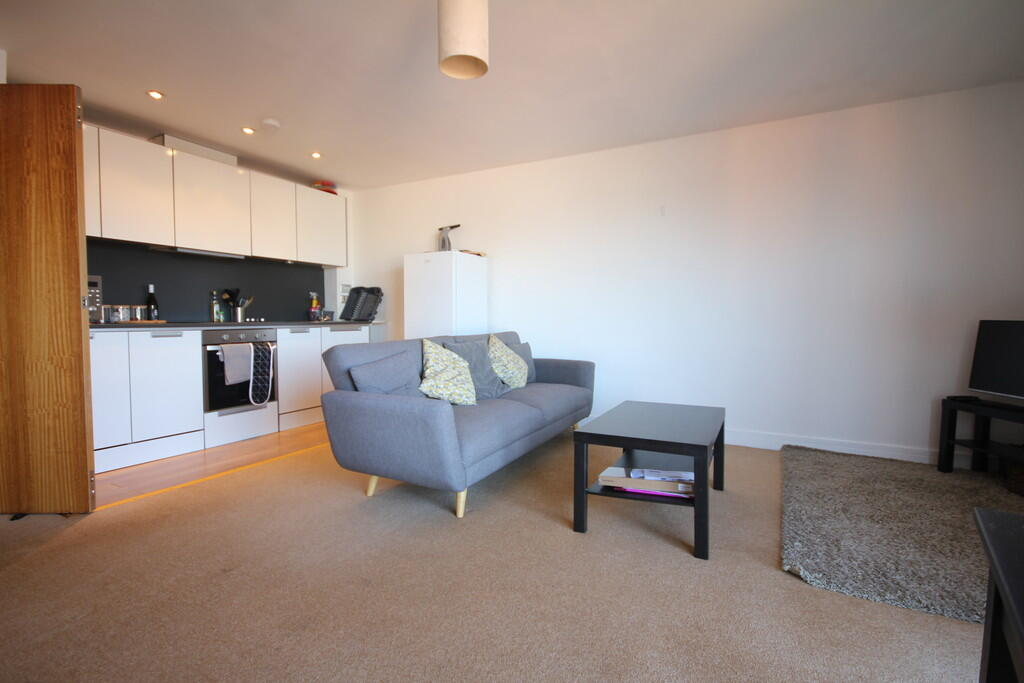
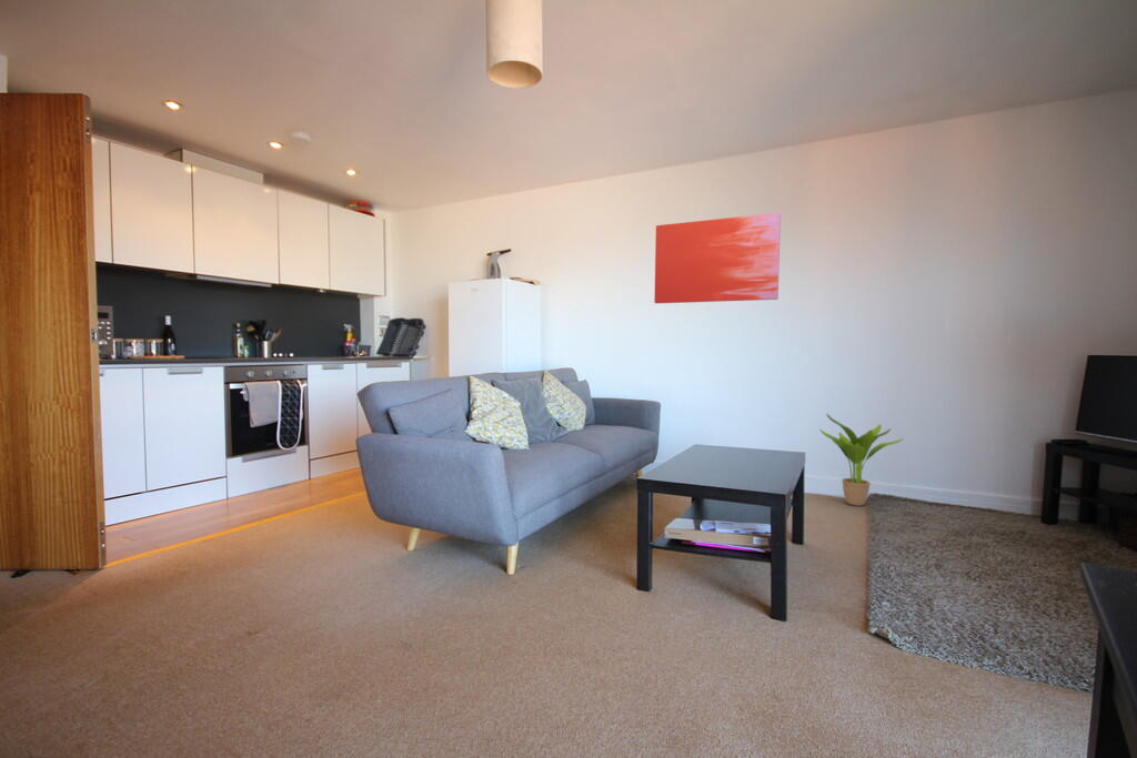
+ potted plant [818,412,904,507]
+ wall art [653,212,782,304]
